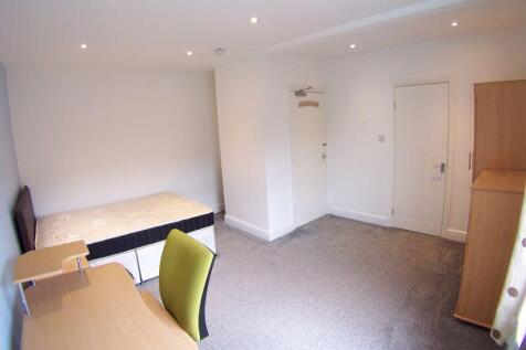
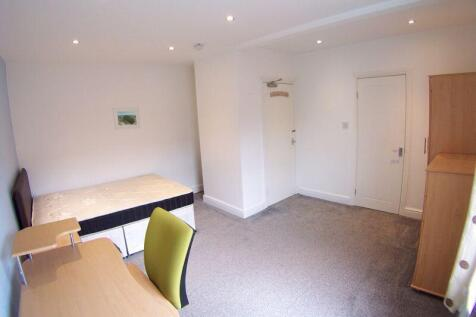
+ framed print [112,107,142,130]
